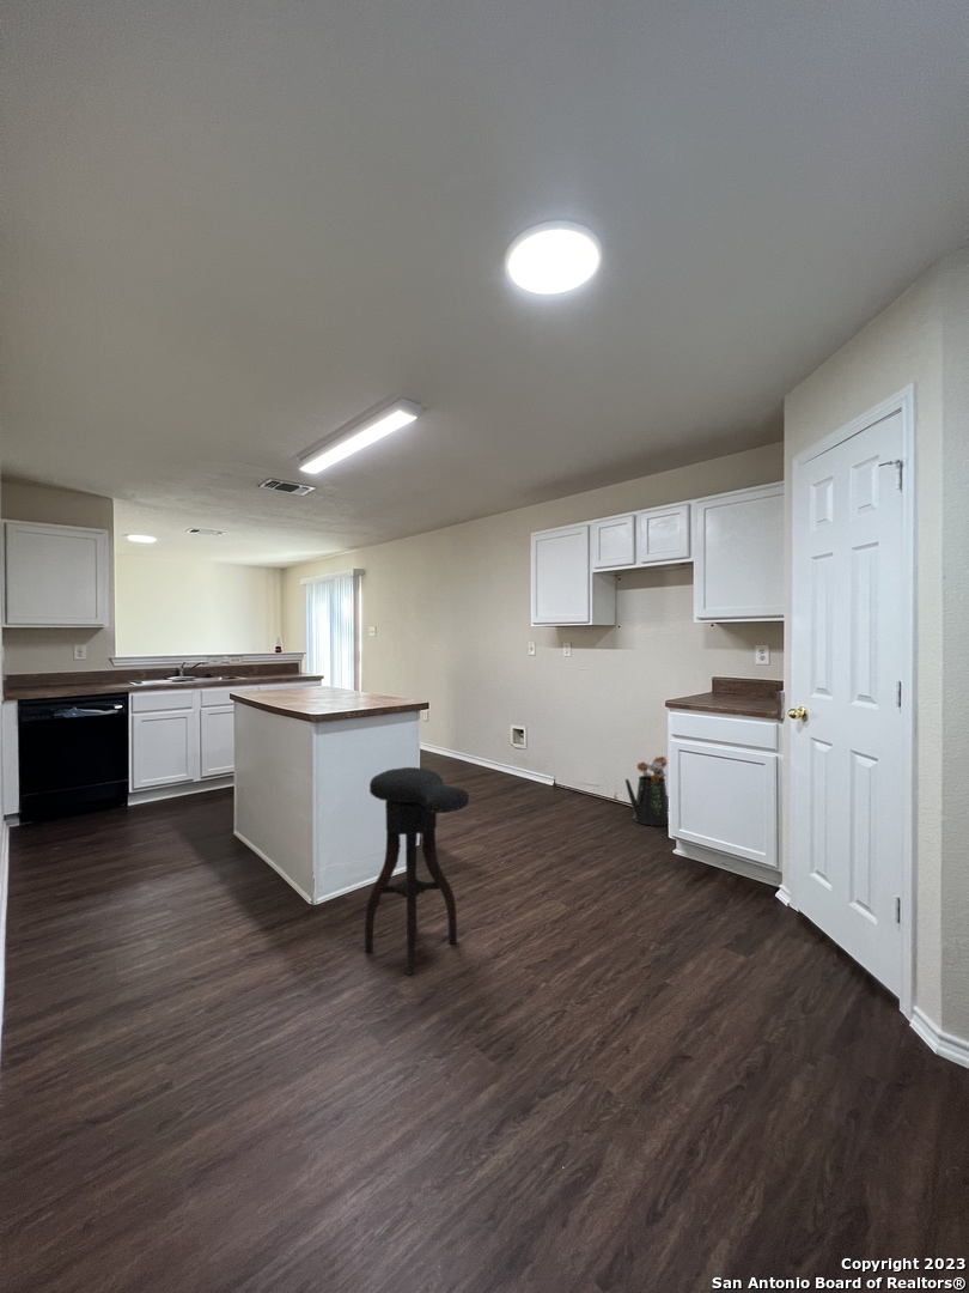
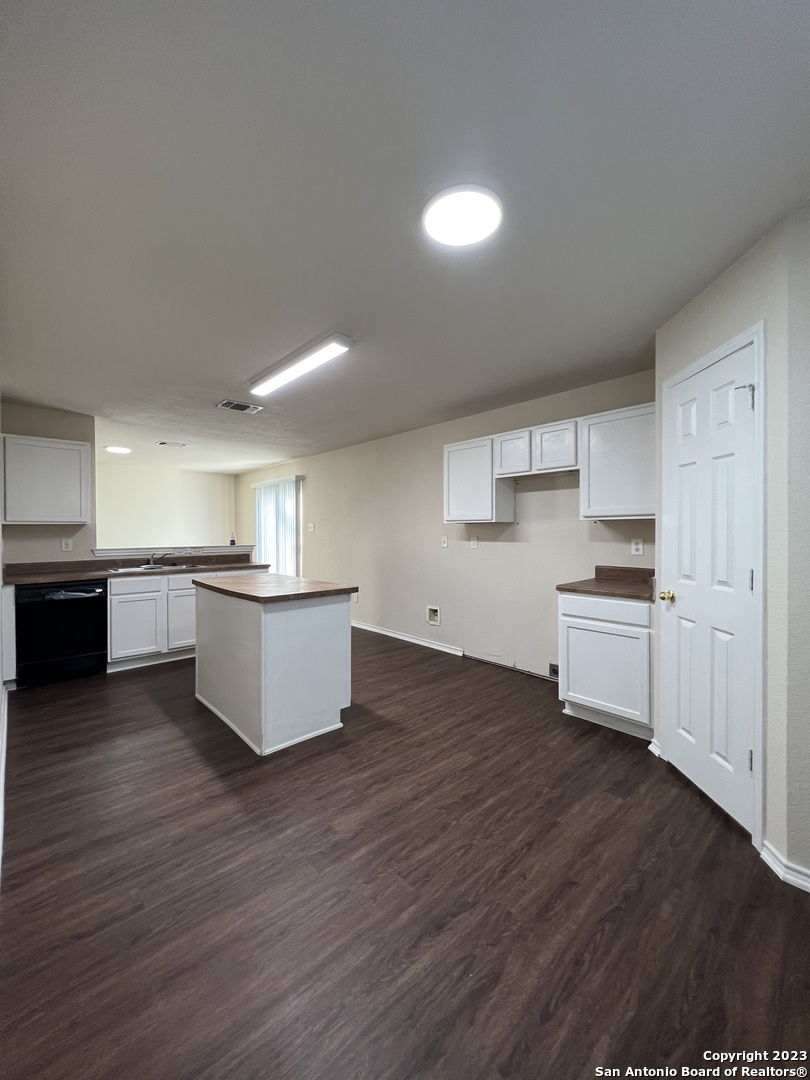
- stool [364,766,470,976]
- watering can [624,755,669,827]
